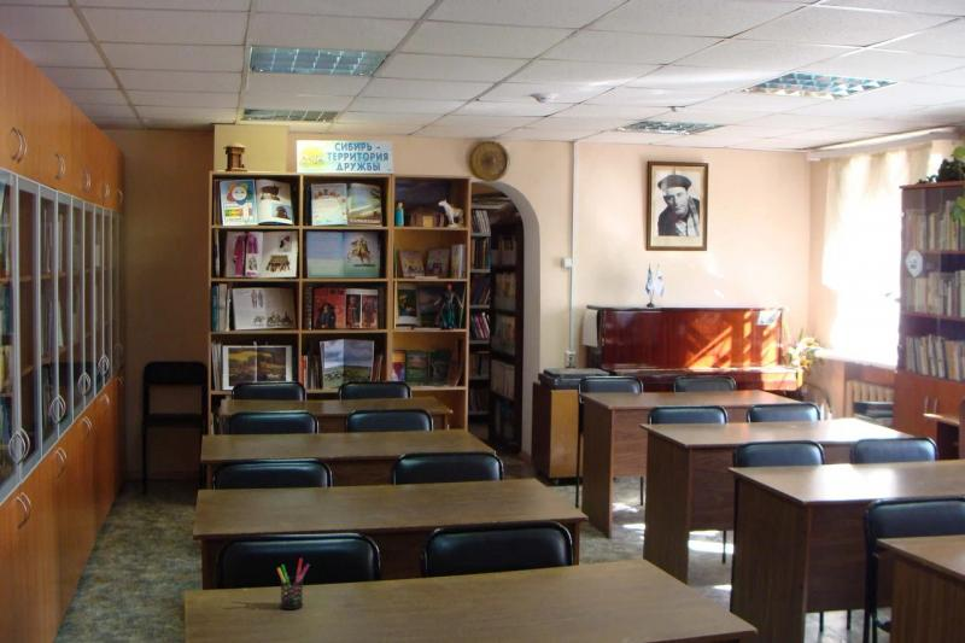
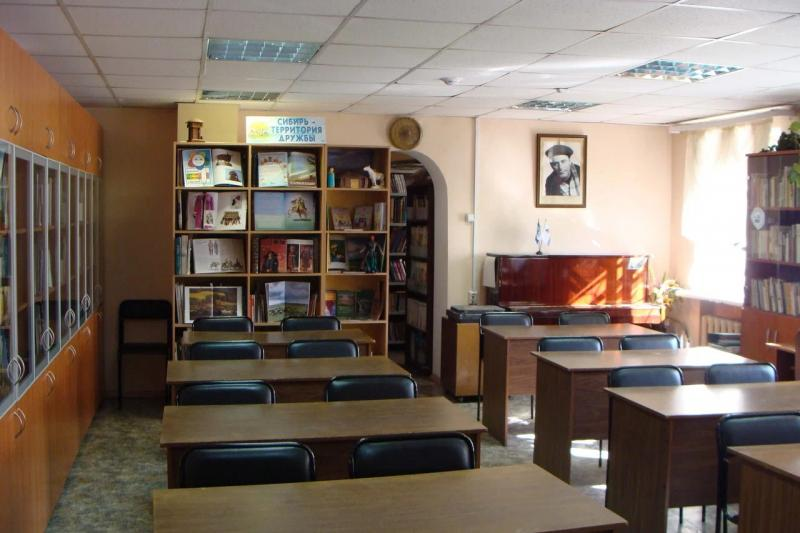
- pen holder [276,557,310,610]
